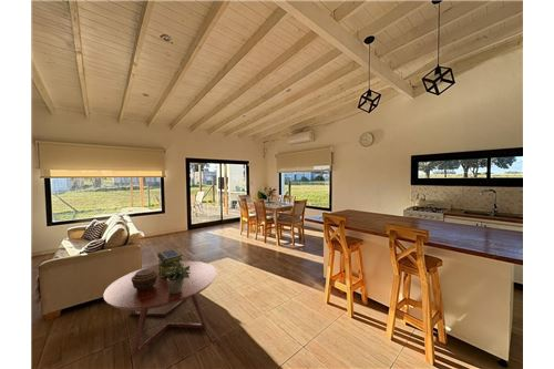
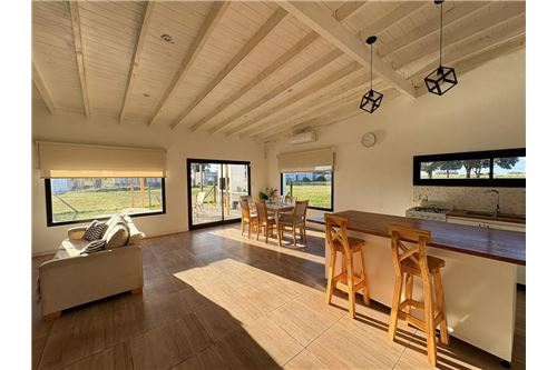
- stack of books [156,247,184,277]
- potted plant [165,262,191,294]
- coffee table [102,260,217,358]
- decorative container [132,269,157,291]
